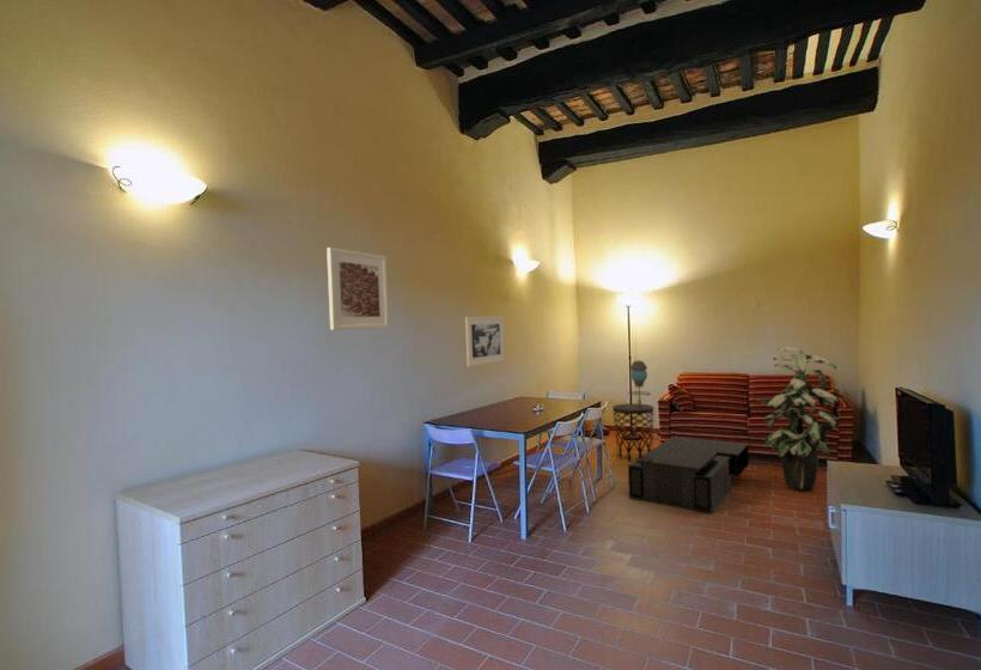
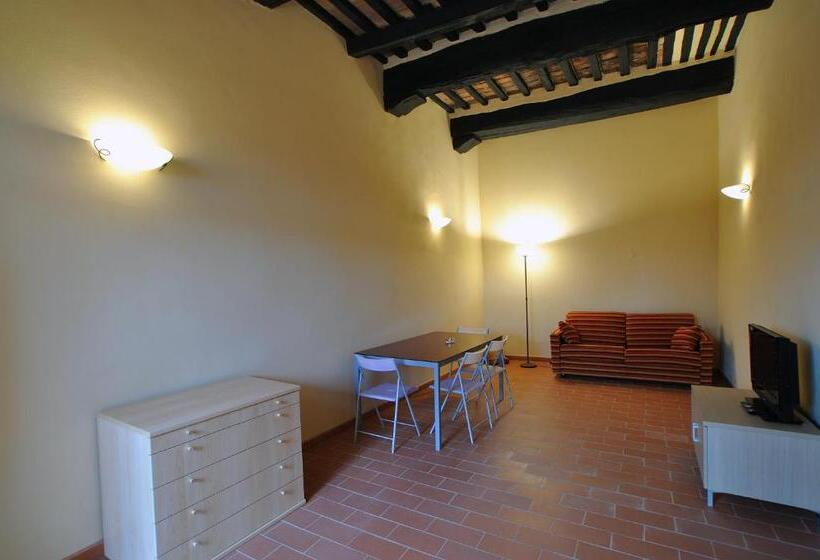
- coffee table [627,436,750,516]
- side table [611,402,654,463]
- indoor plant [755,346,839,492]
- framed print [464,315,506,368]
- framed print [325,246,390,331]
- table lamp [627,359,654,410]
